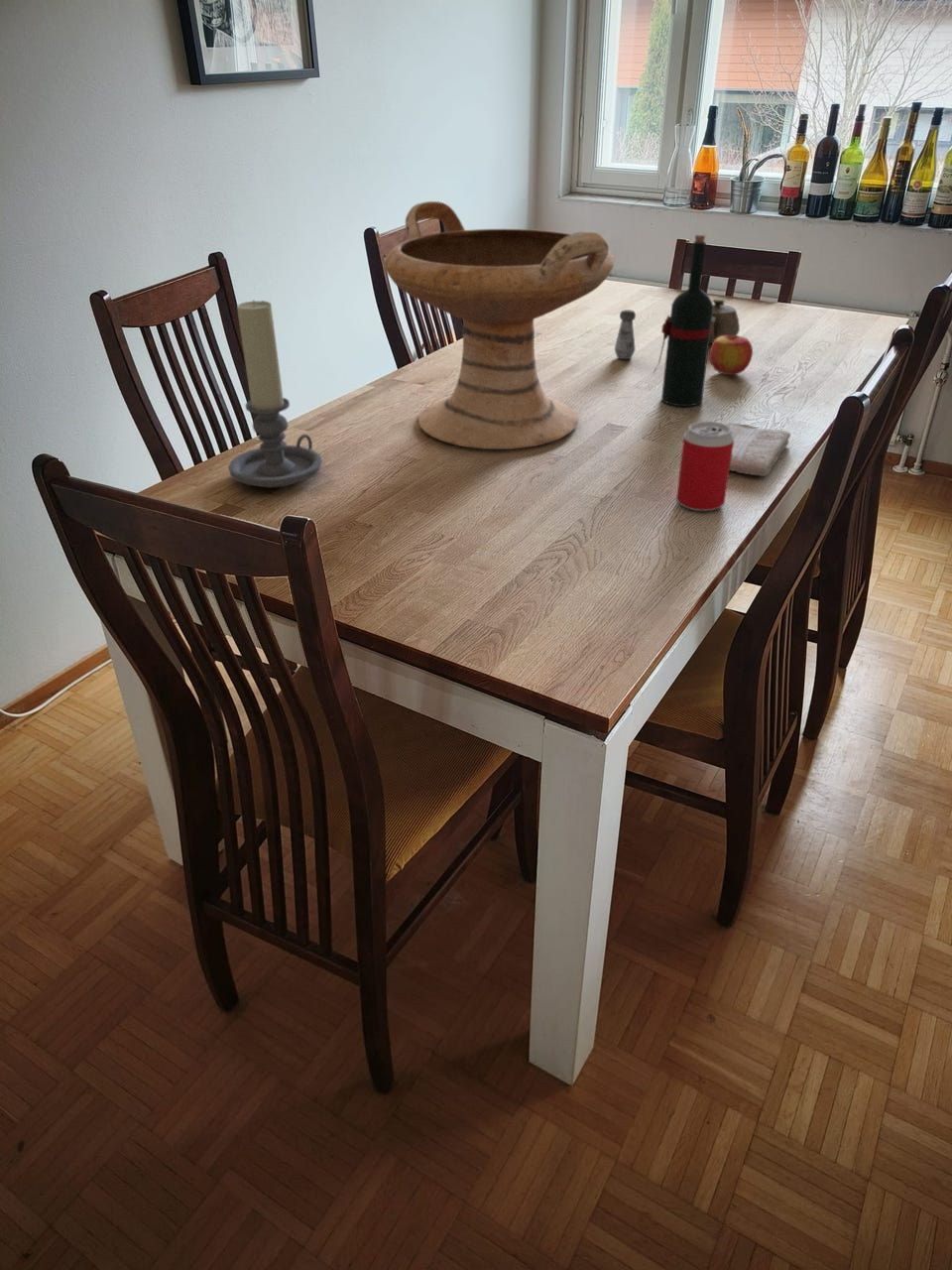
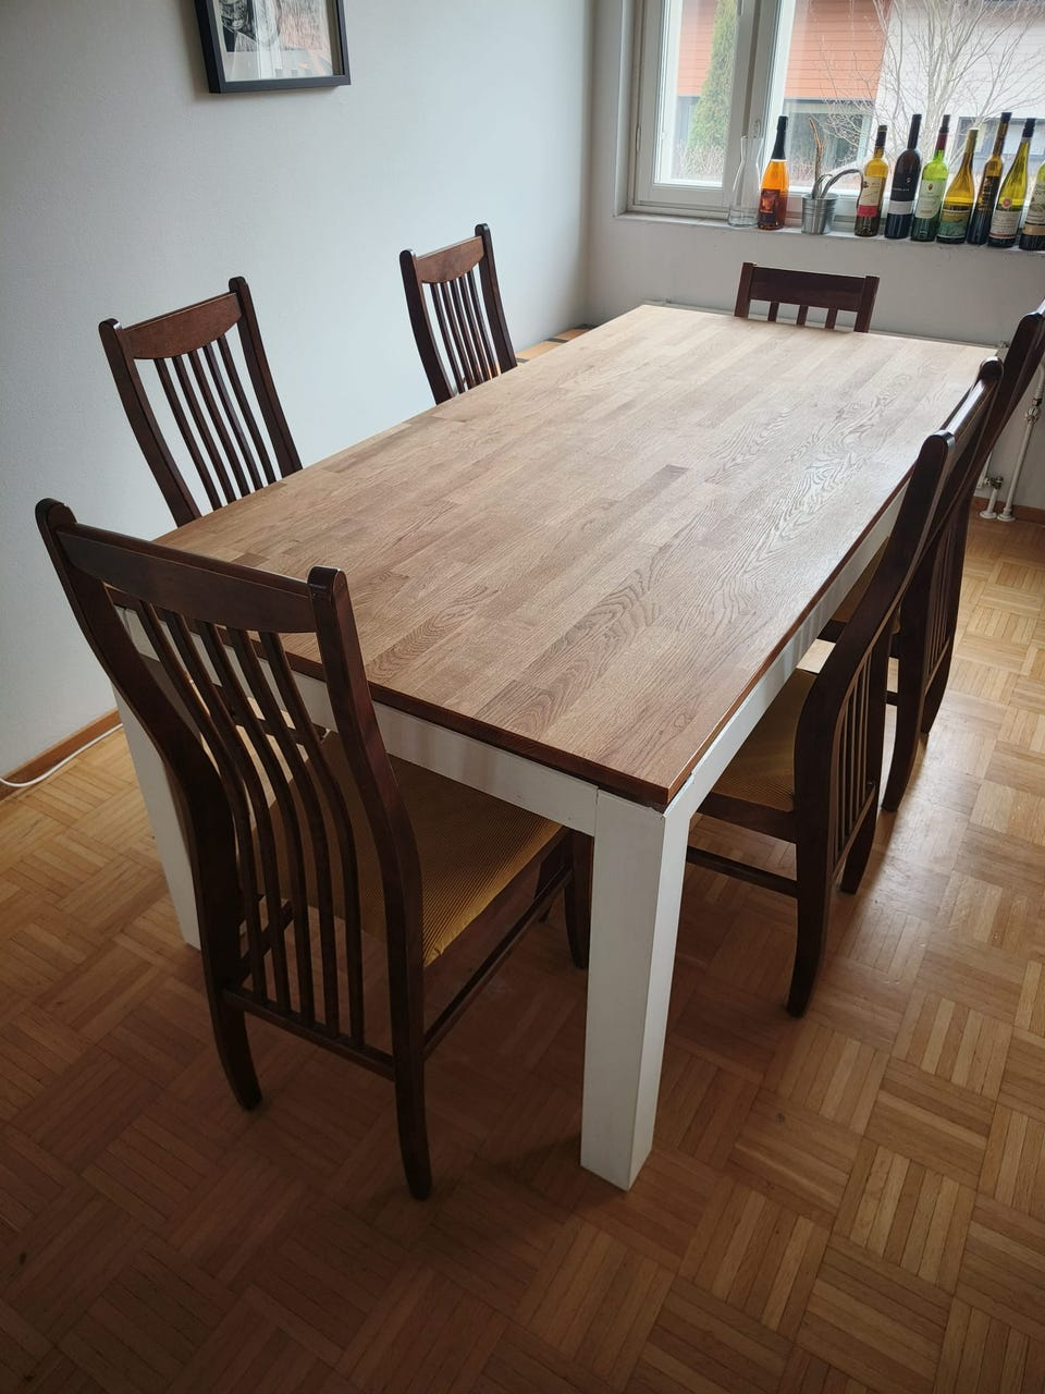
- candle holder [228,299,323,489]
- salt shaker [614,309,637,360]
- washcloth [725,422,791,477]
- teapot [709,298,741,344]
- decorative bowl [383,200,615,450]
- beverage can [675,421,734,512]
- wine bottle [652,233,714,407]
- apple [709,334,754,376]
